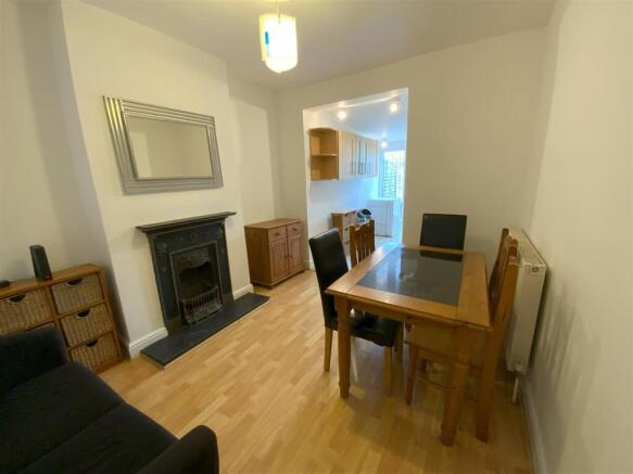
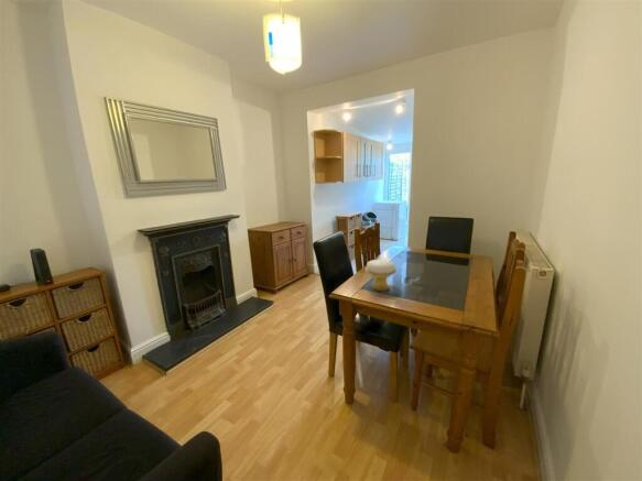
+ candle holder [364,259,398,292]
